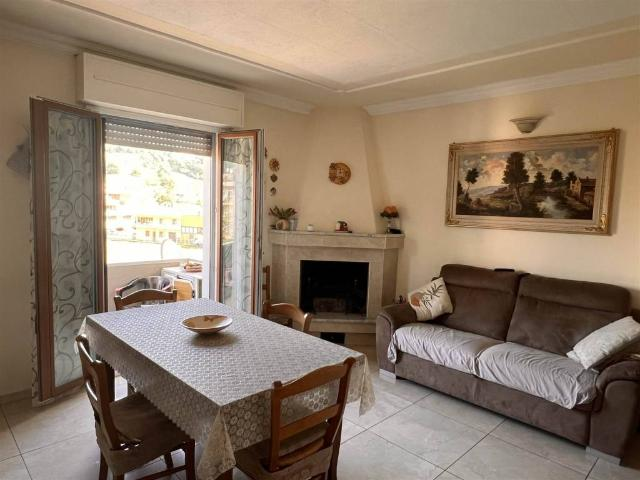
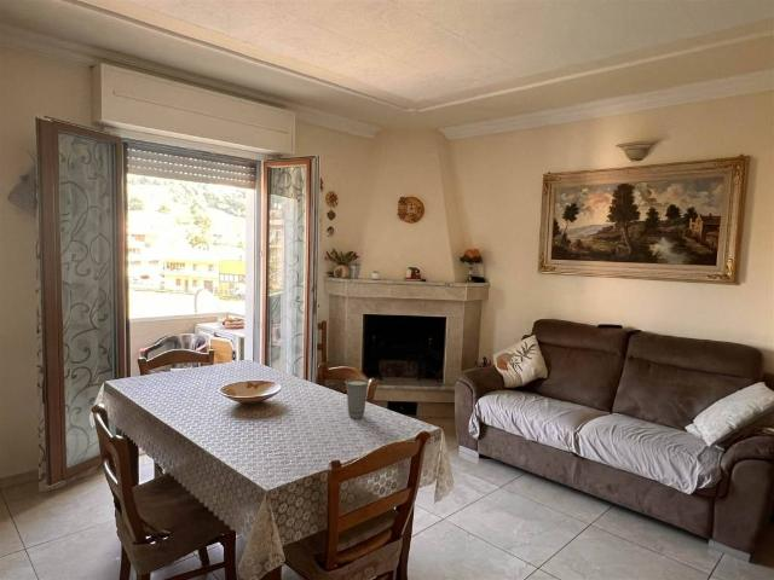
+ cup [343,377,371,419]
